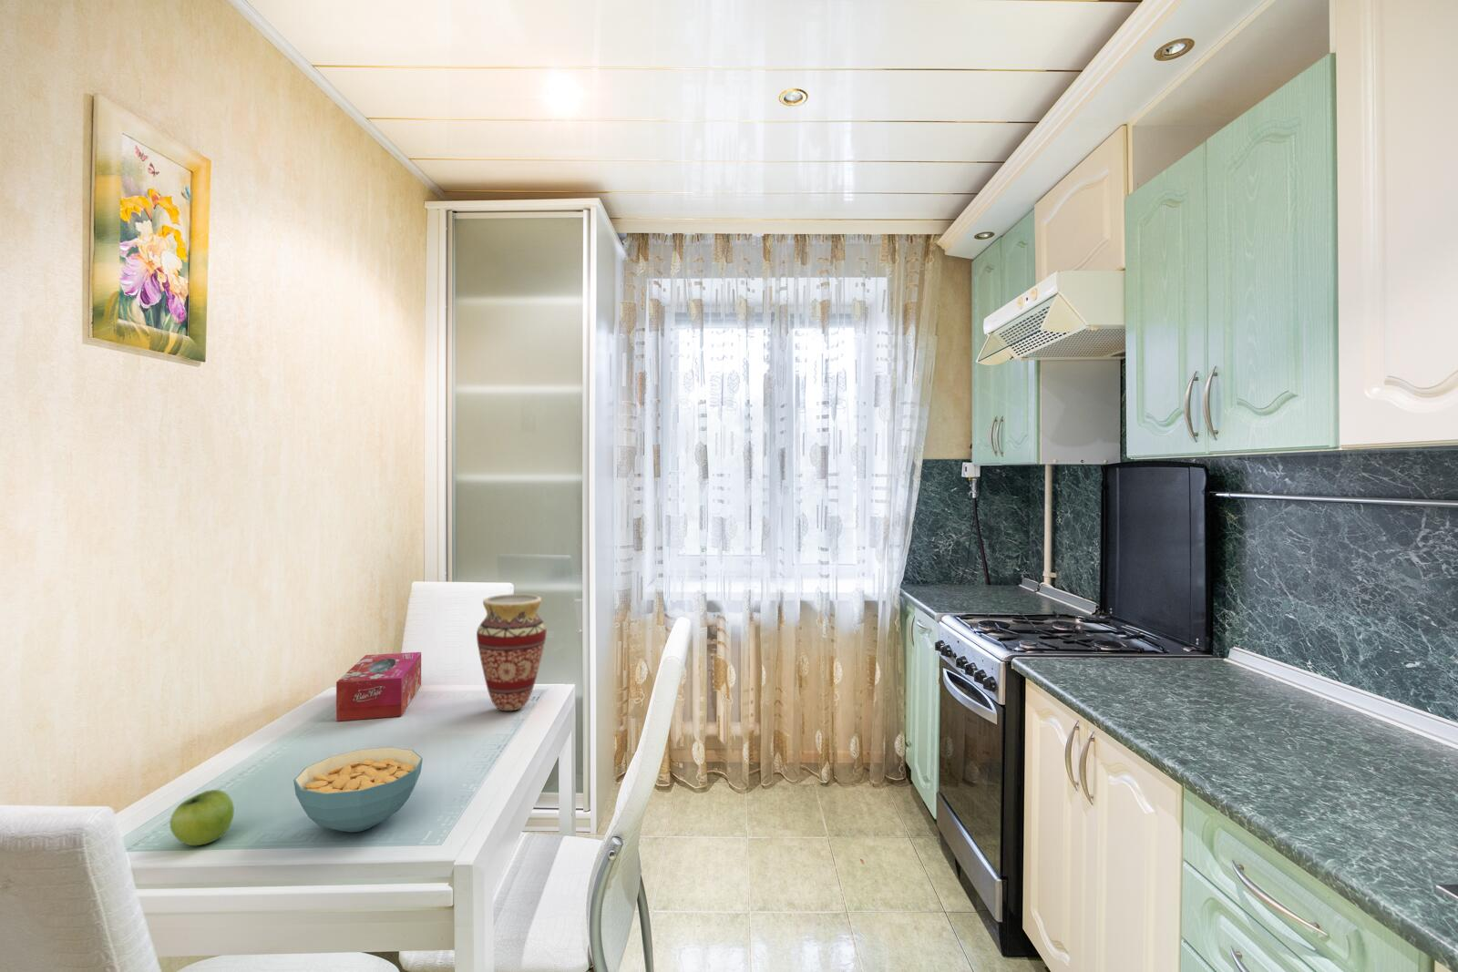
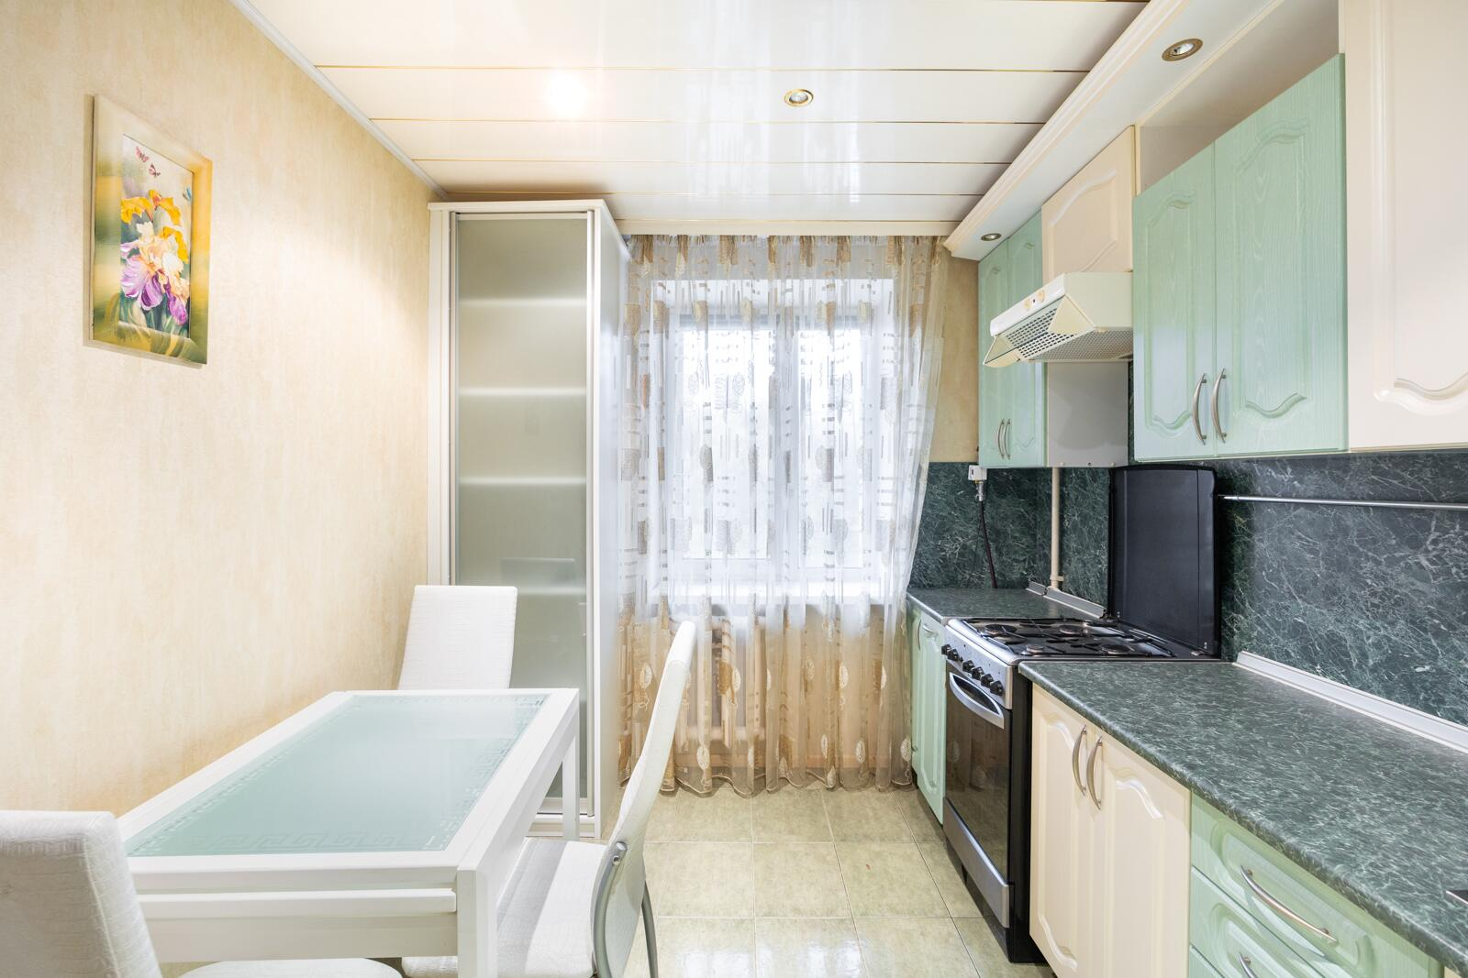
- fruit [168,789,235,846]
- cereal bowl [293,746,424,833]
- tissue box [335,651,422,722]
- vase [475,593,547,712]
